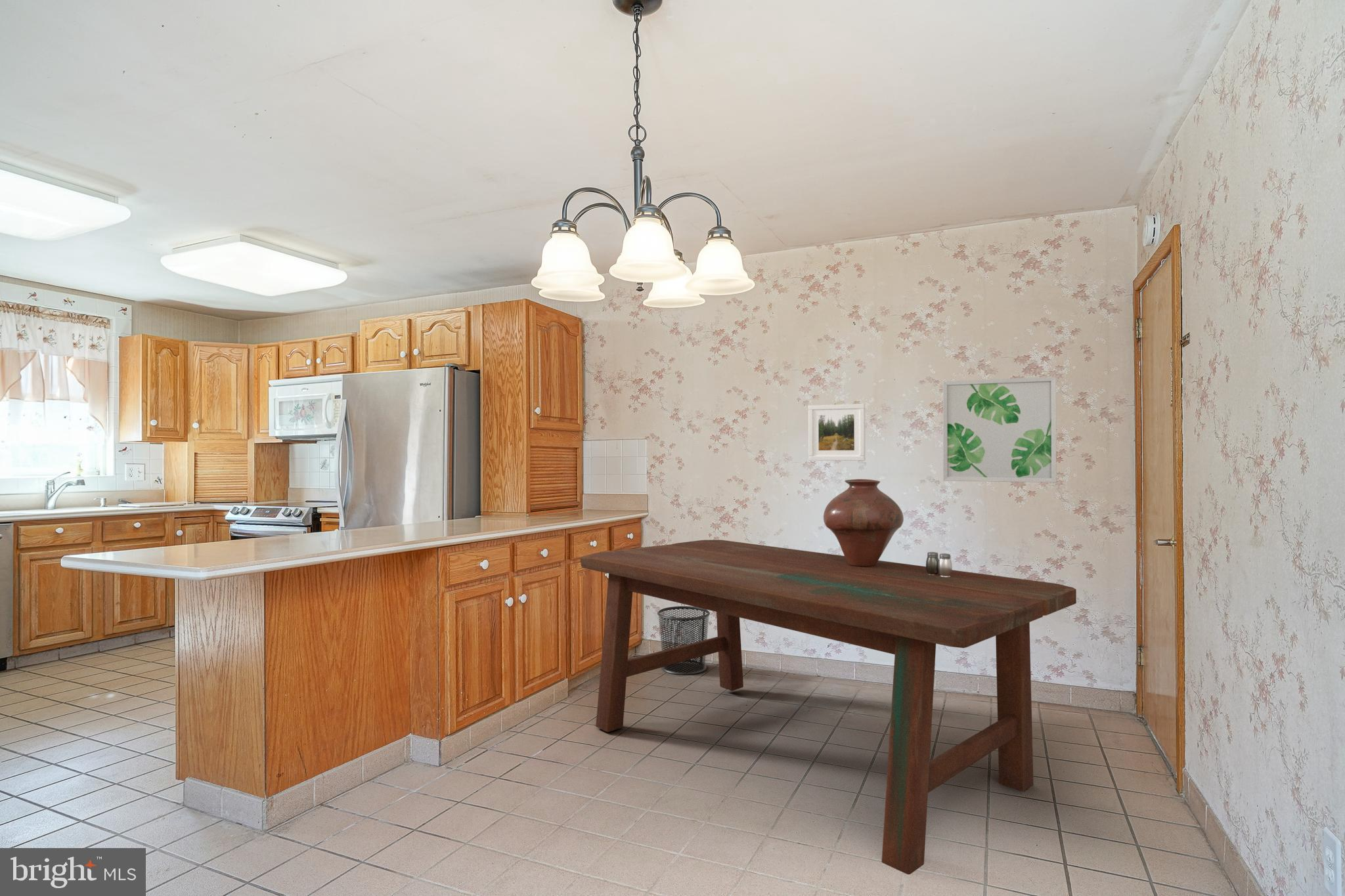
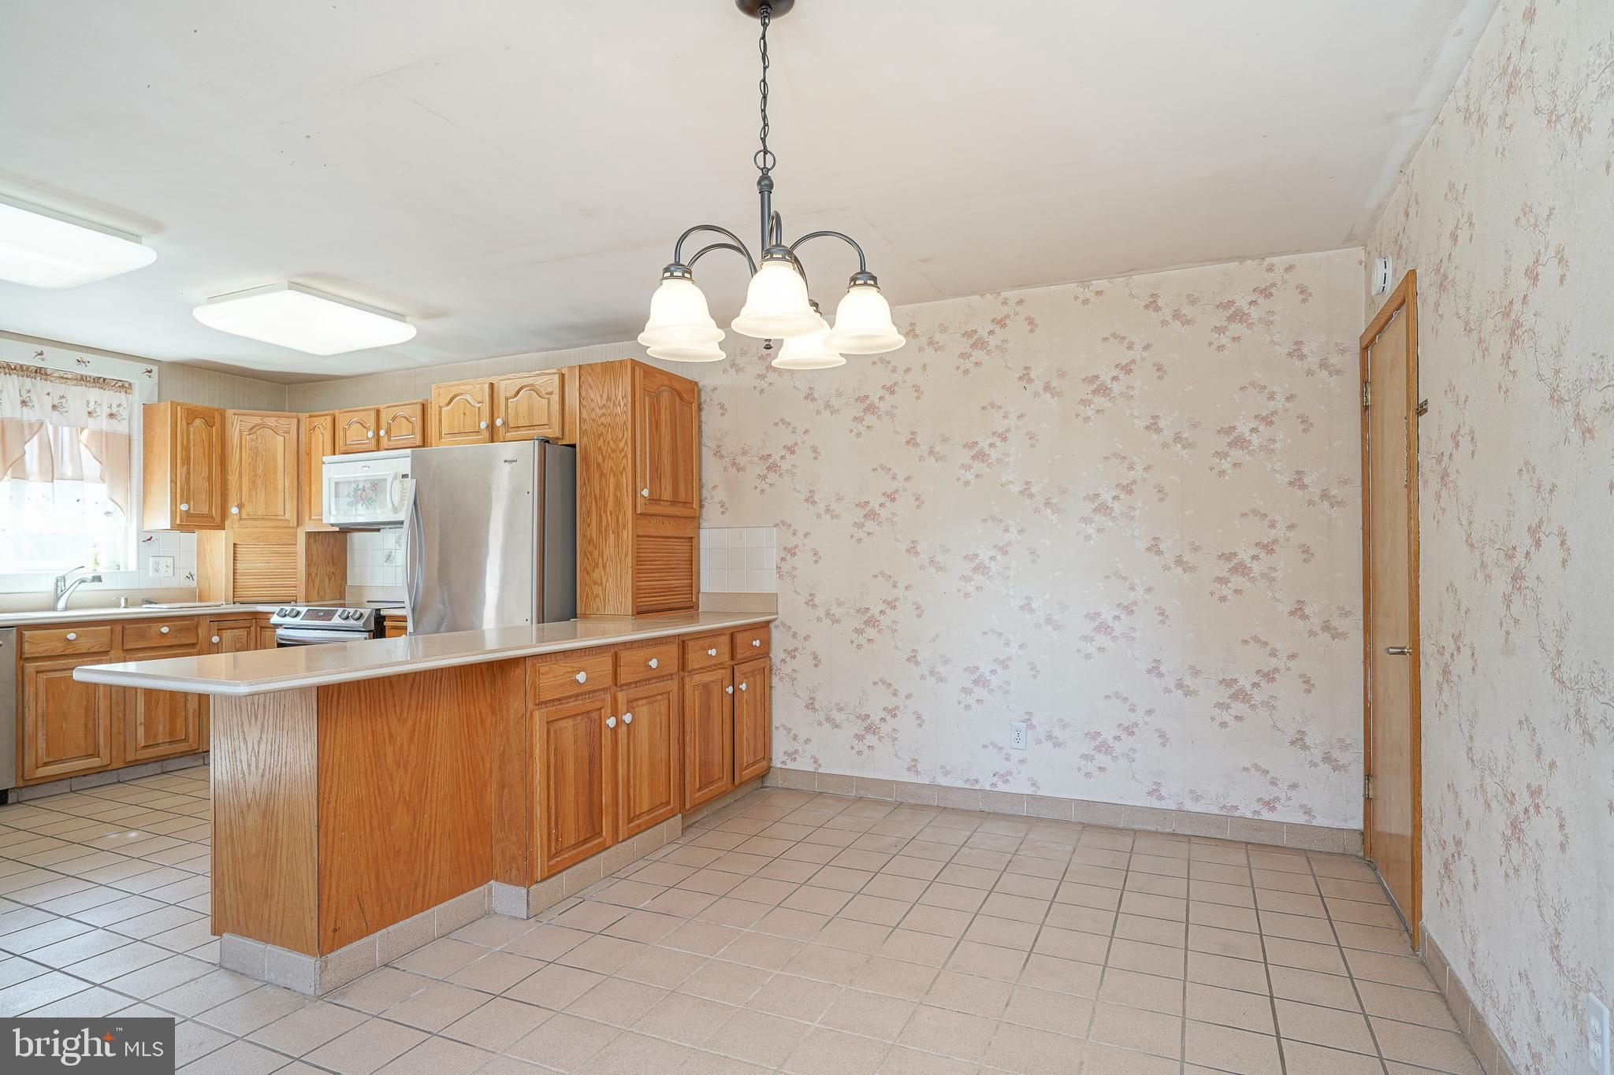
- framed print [808,403,866,461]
- waste bin [657,605,711,675]
- salt and pepper shaker [925,551,953,577]
- wall art [942,376,1057,483]
- vase [823,479,904,566]
- dining table [579,539,1077,875]
